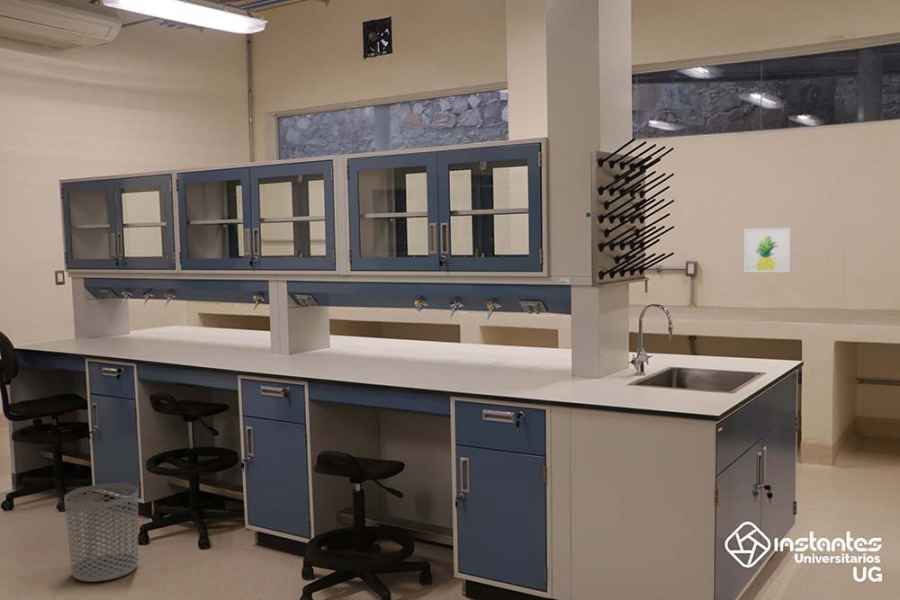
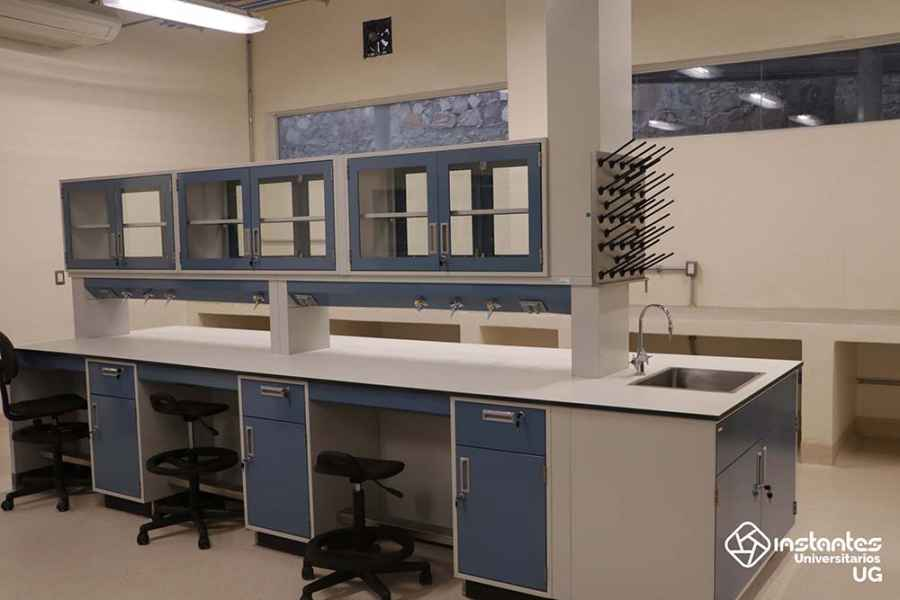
- wall art [743,227,792,273]
- waste bin [63,482,139,583]
